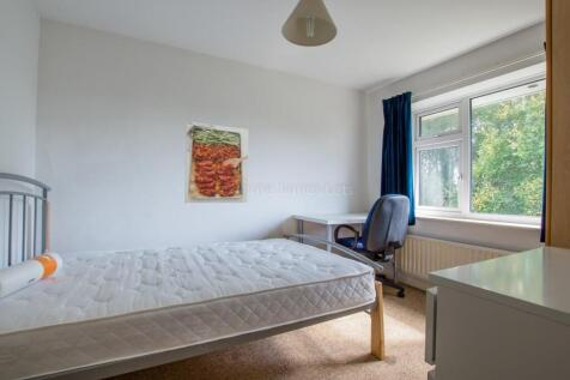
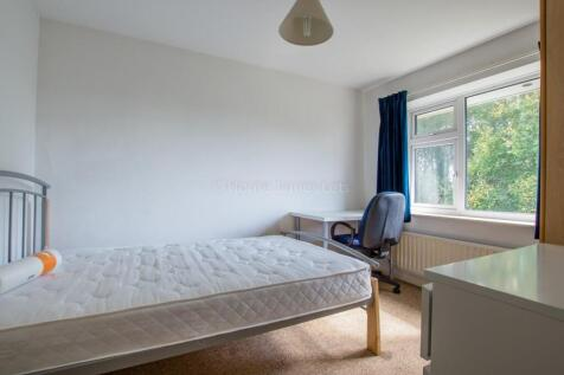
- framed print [183,120,250,204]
